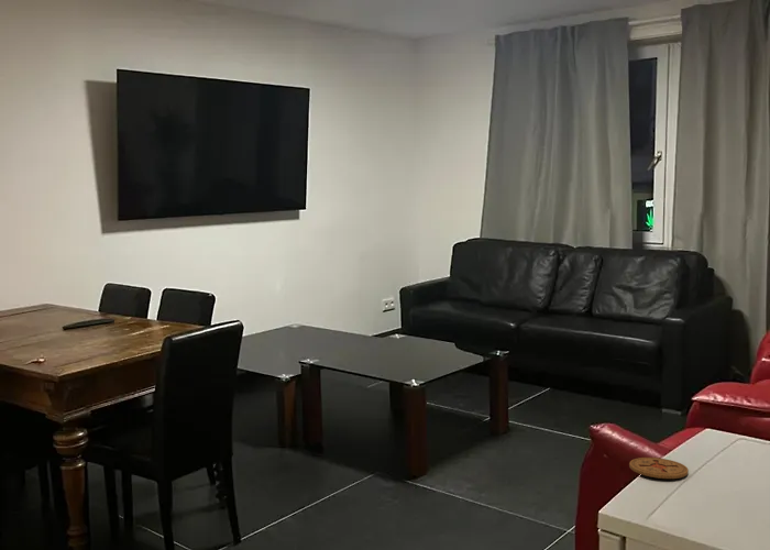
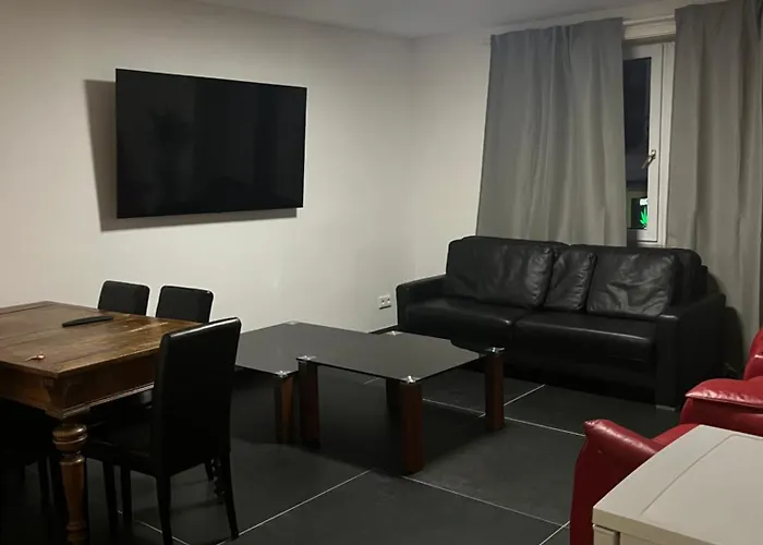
- coaster [628,457,690,480]
